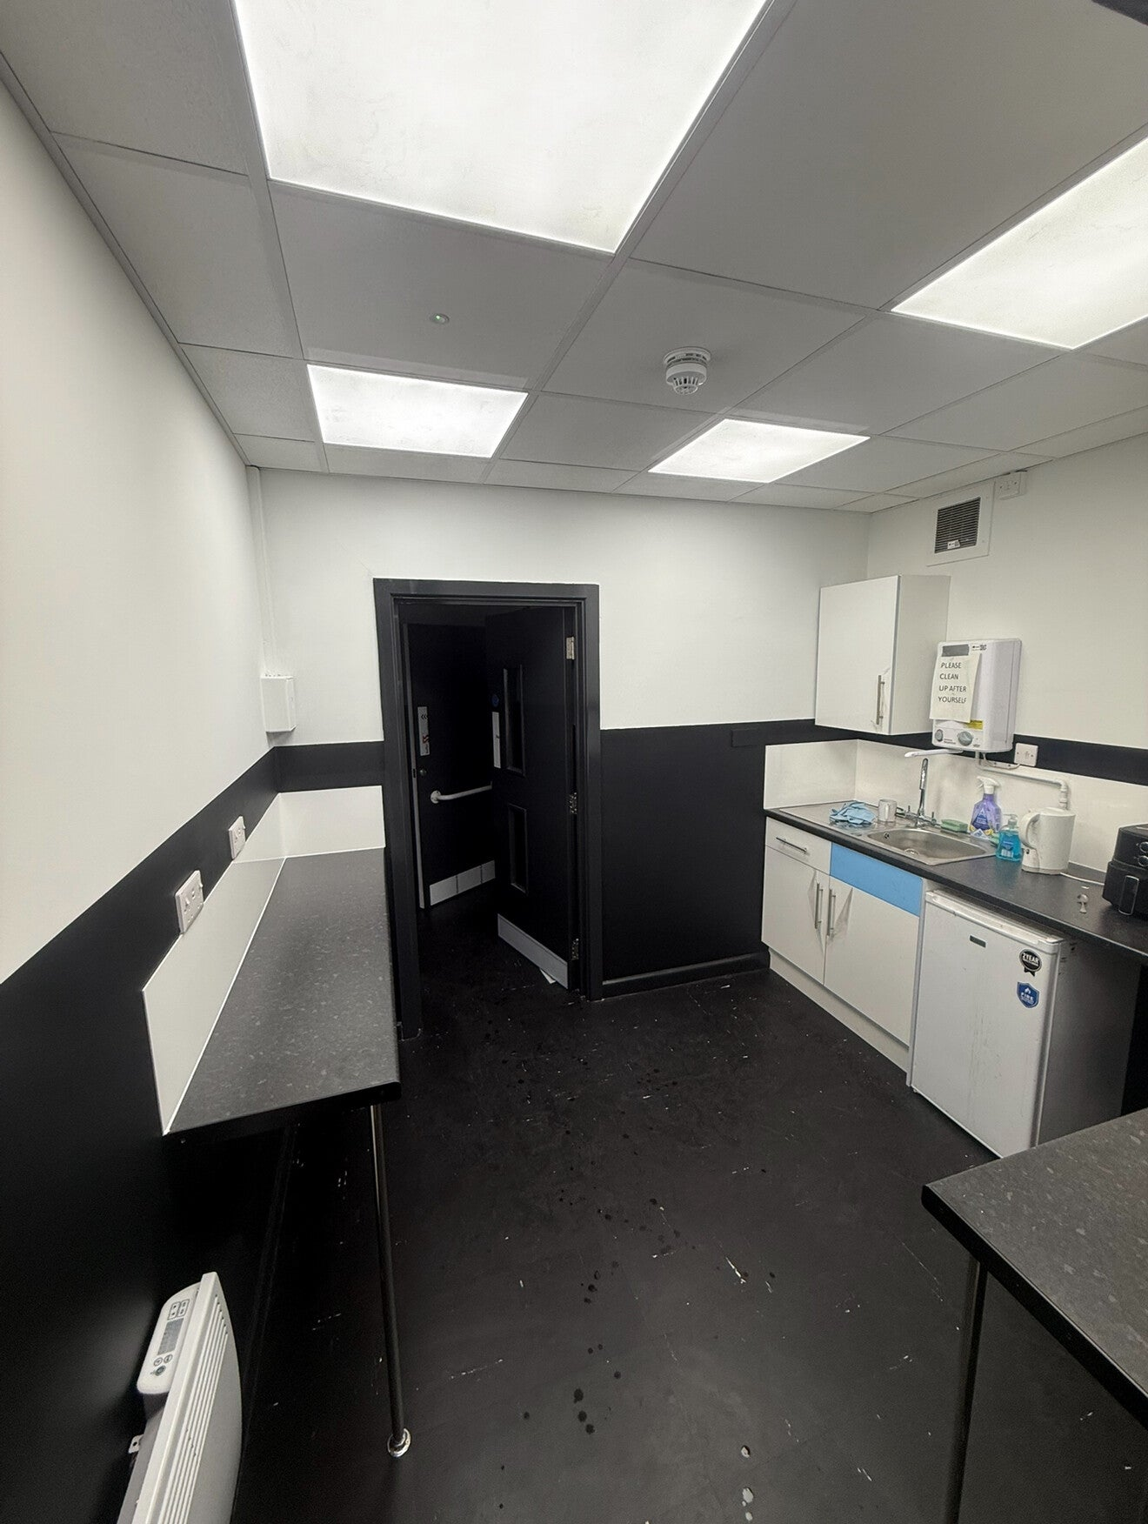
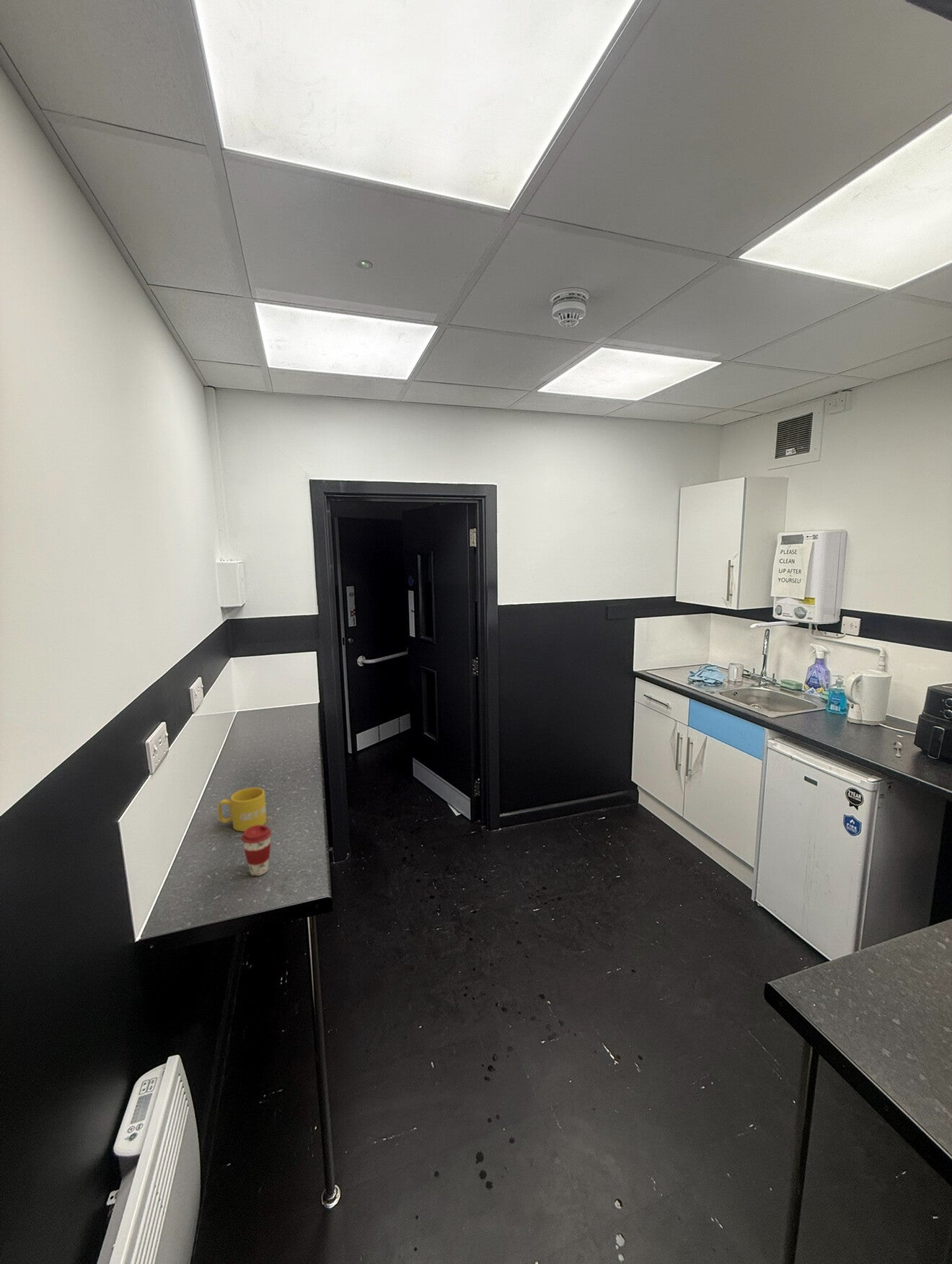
+ coffee cup [241,825,272,877]
+ mug [217,787,268,832]
